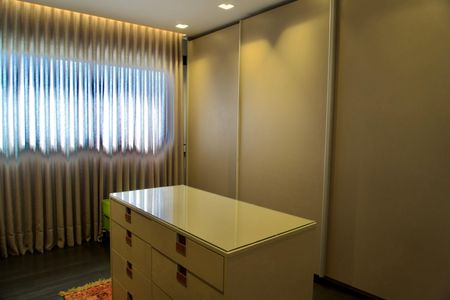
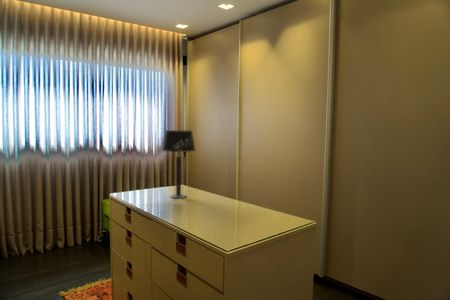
+ table lamp [161,129,196,199]
